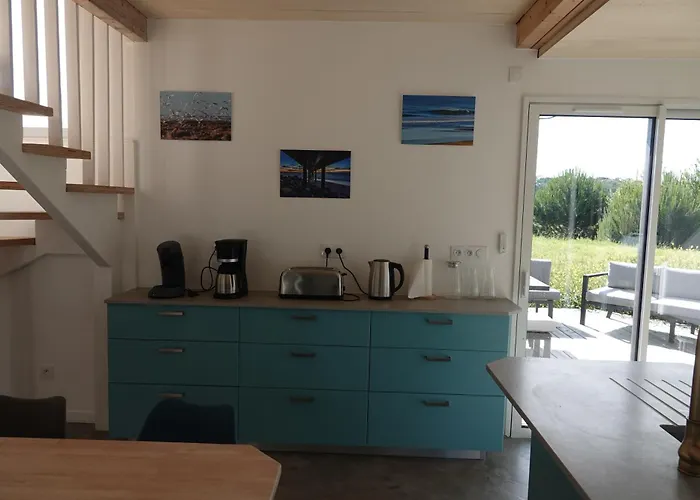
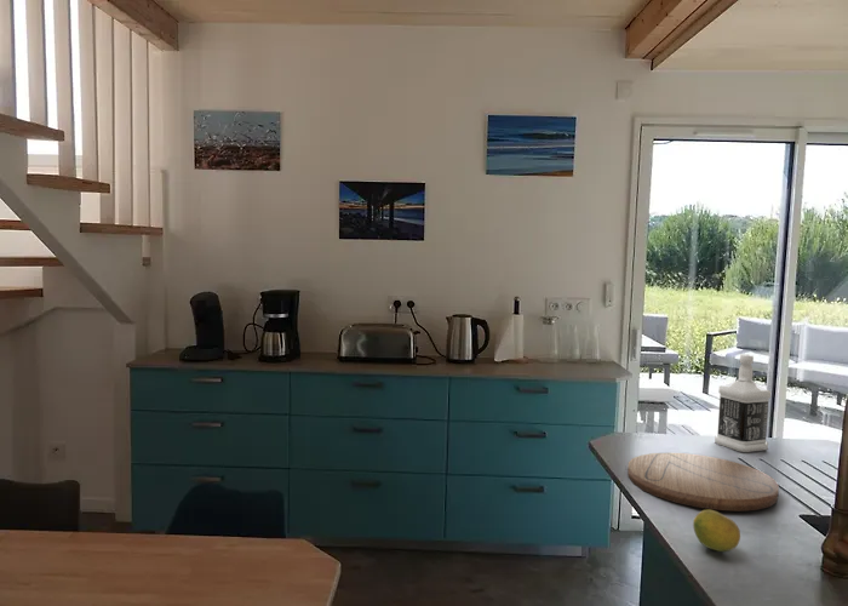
+ cutting board [626,452,780,513]
+ bottle [714,353,772,453]
+ fruit [692,509,741,553]
